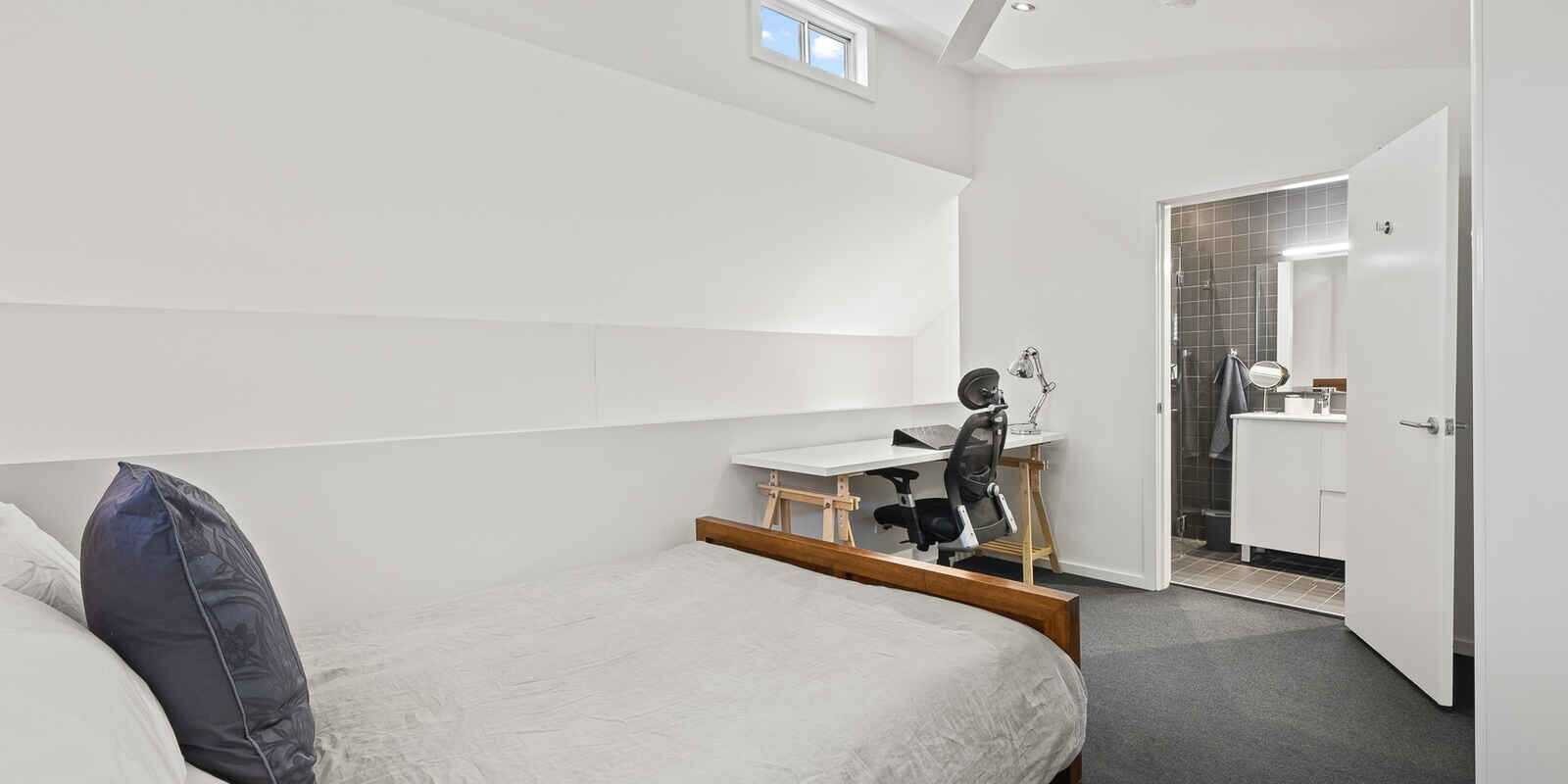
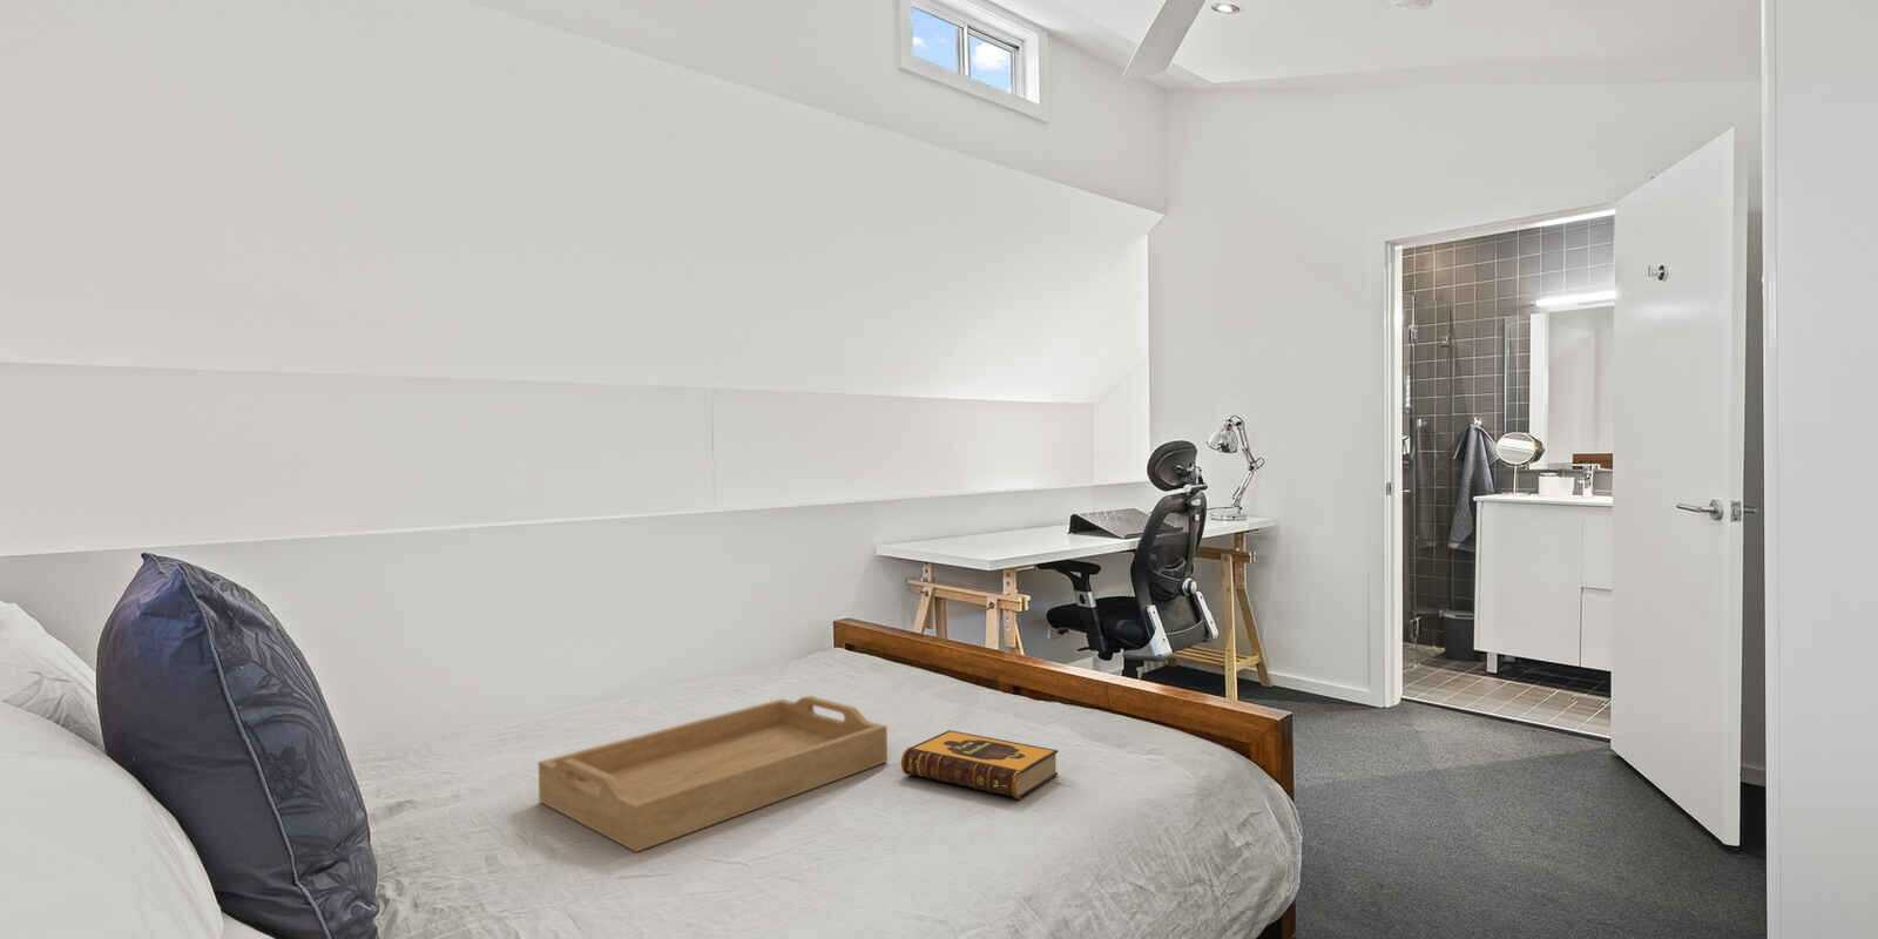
+ hardback book [901,729,1060,800]
+ serving tray [538,695,889,853]
